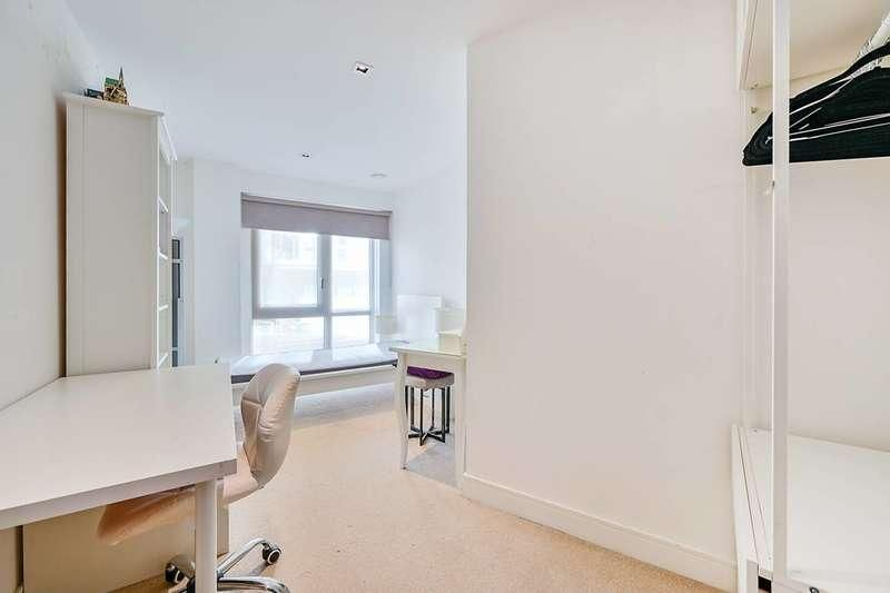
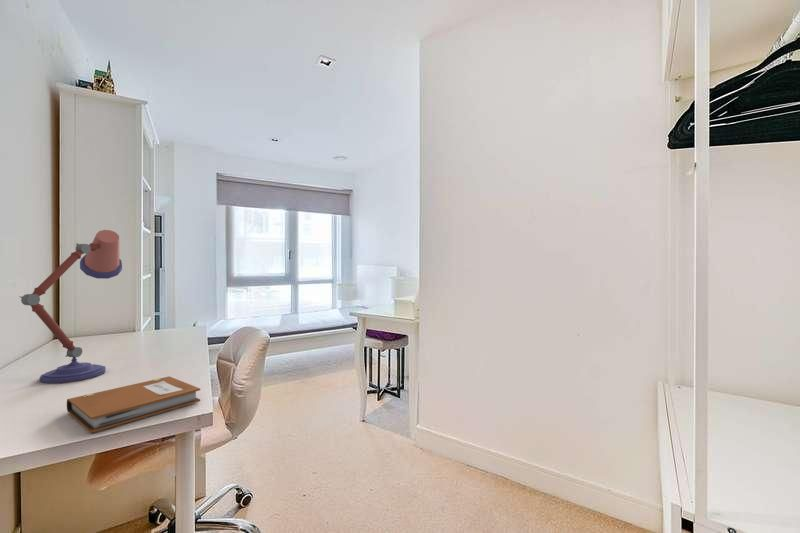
+ notebook [66,375,201,434]
+ desk lamp [18,229,123,384]
